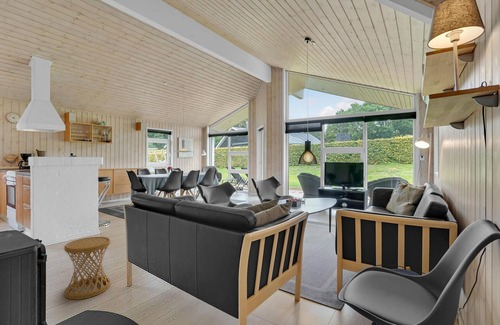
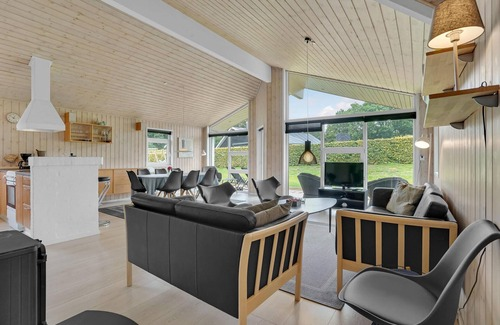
- side table [63,236,112,300]
